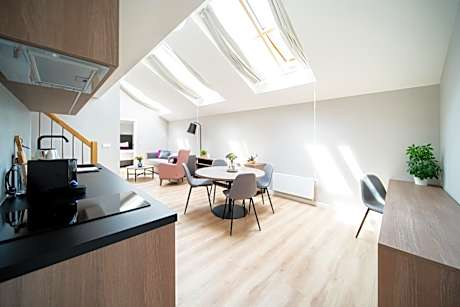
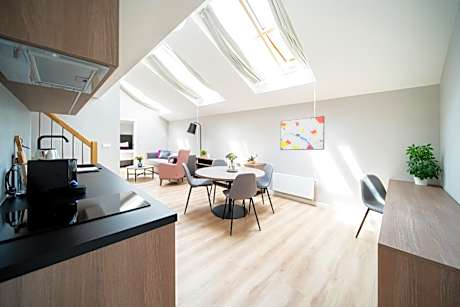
+ wall art [280,115,325,151]
